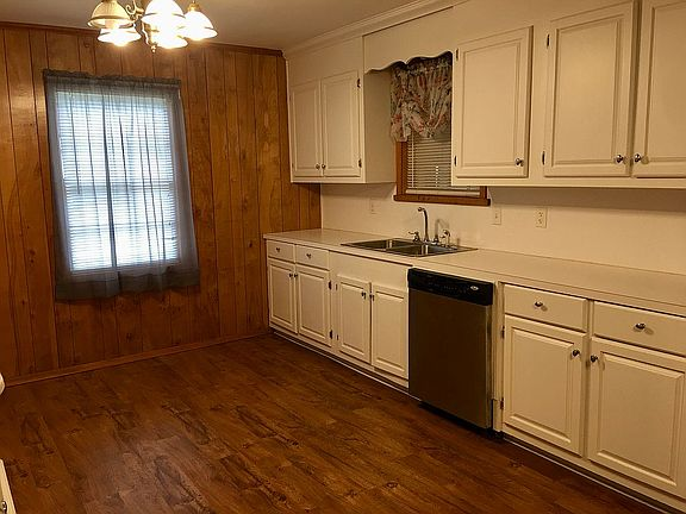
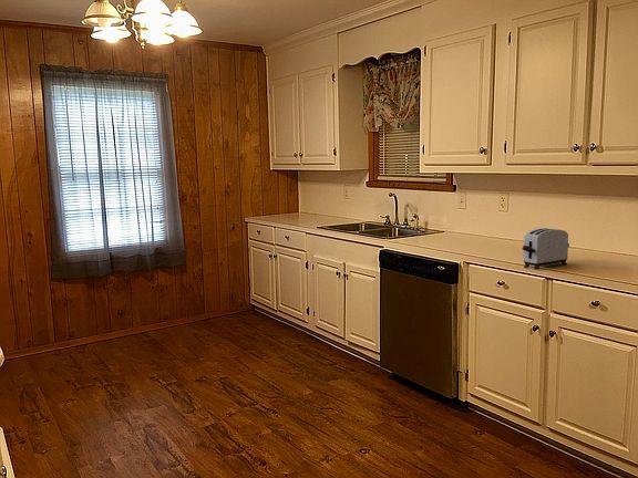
+ toaster [522,227,570,271]
